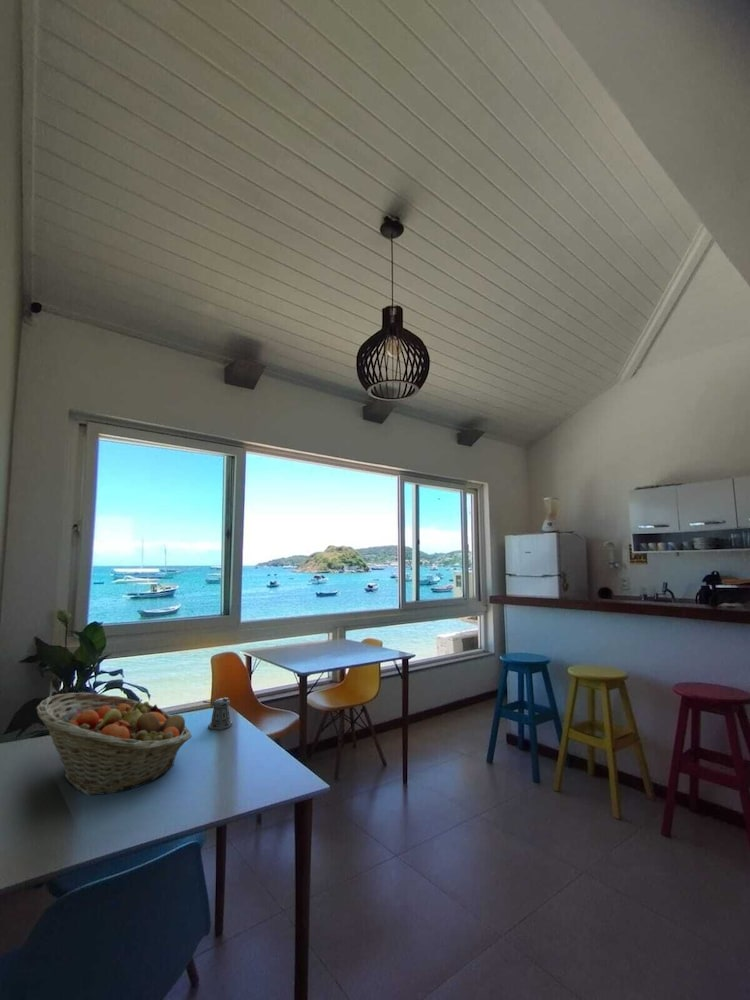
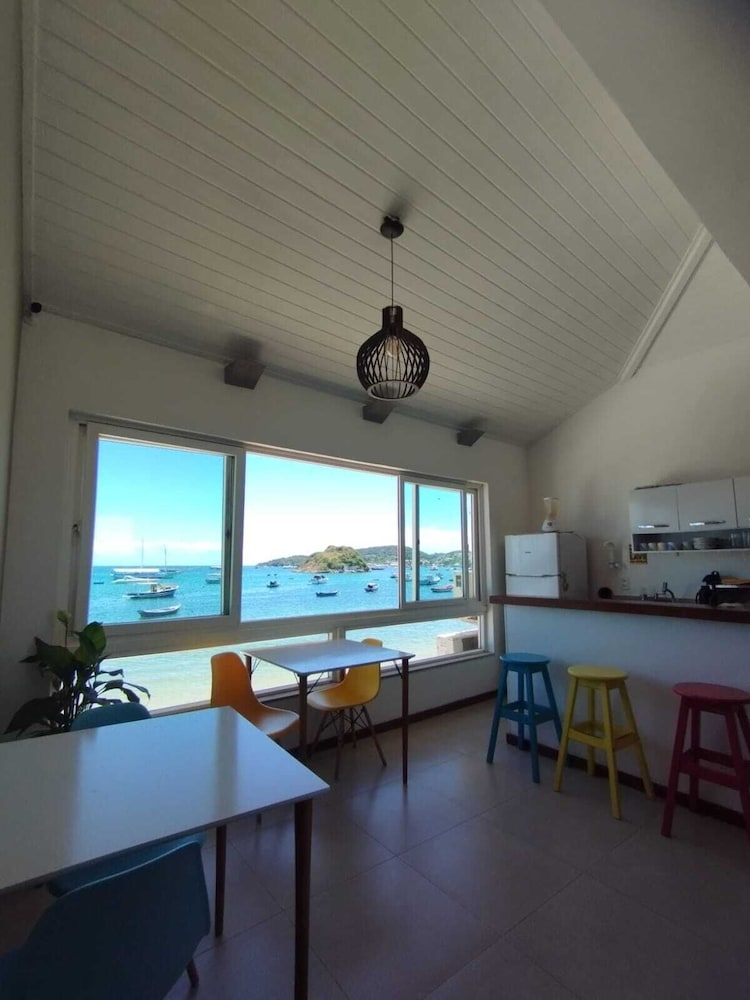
- pepper shaker [202,697,233,731]
- fruit basket [35,692,193,796]
